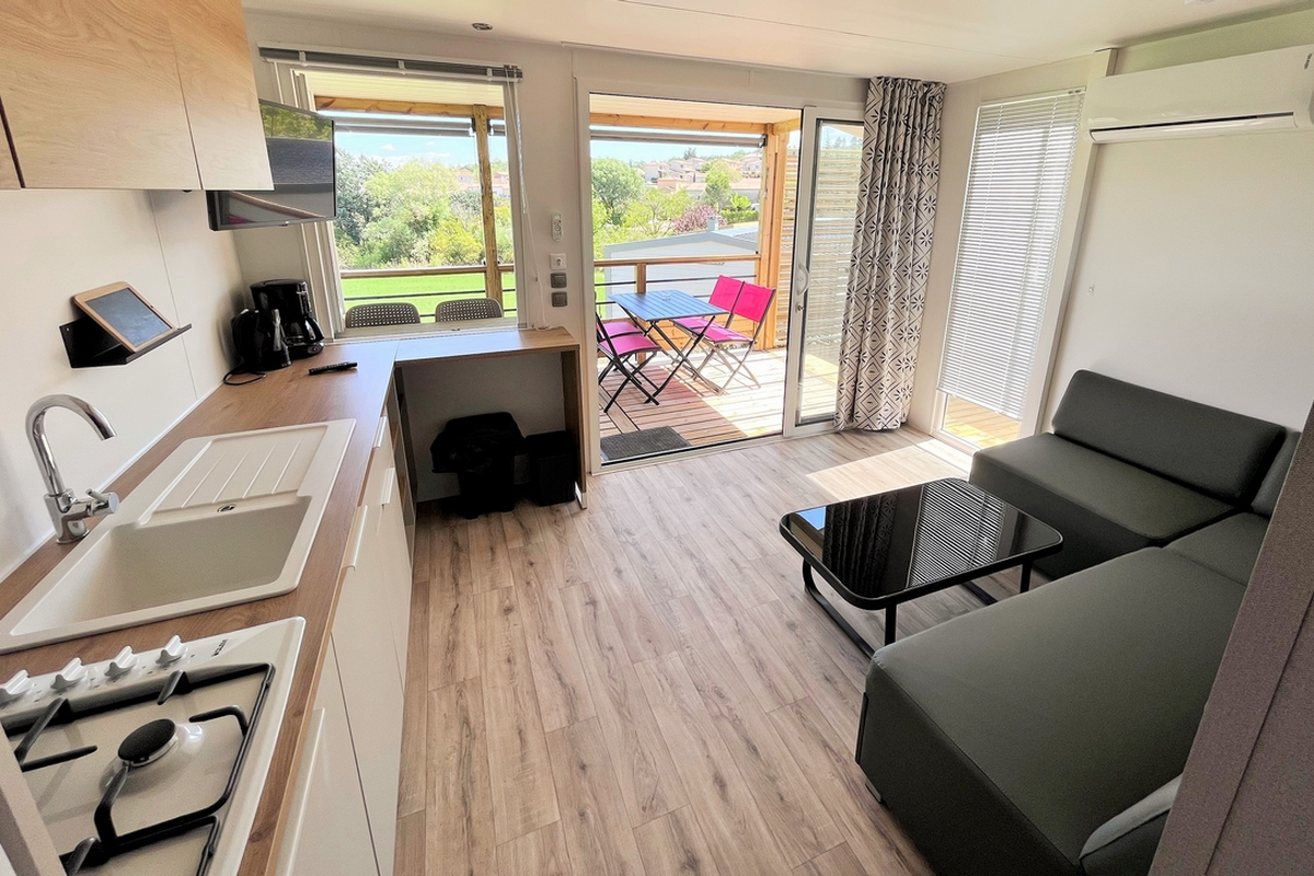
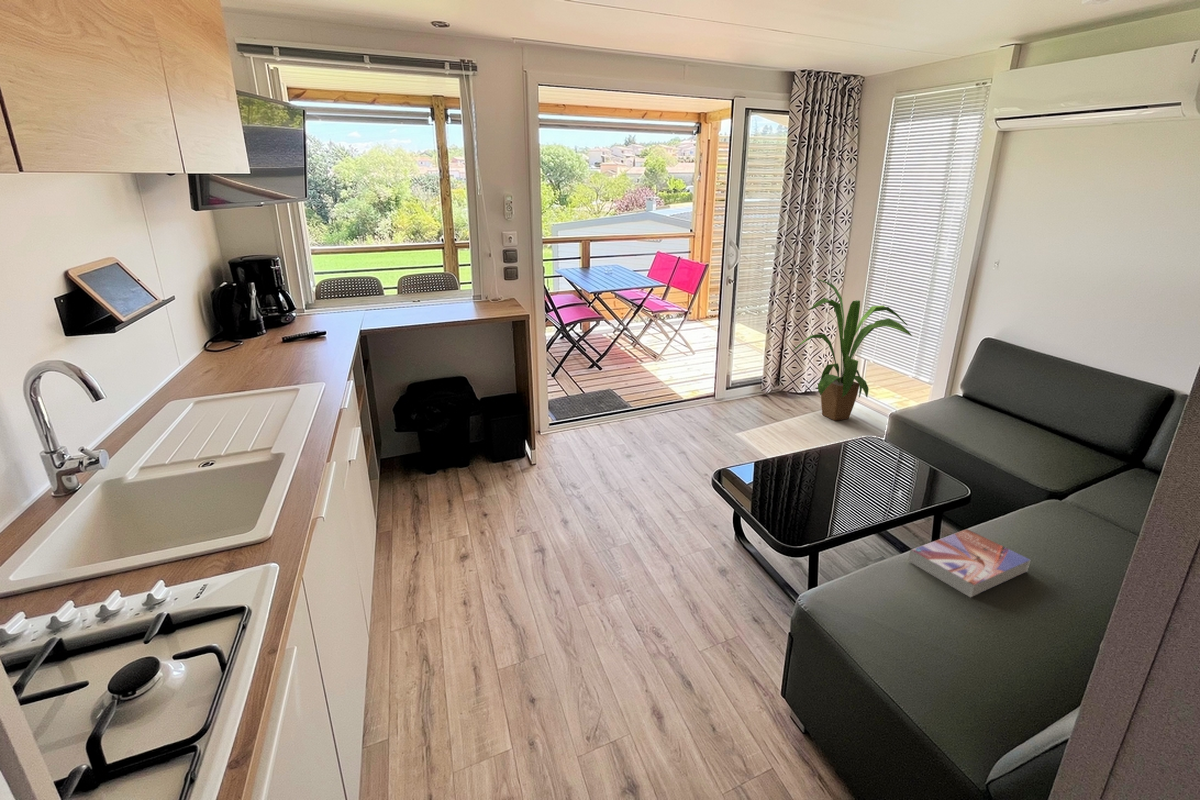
+ house plant [792,278,913,422]
+ textbook [907,528,1031,598]
